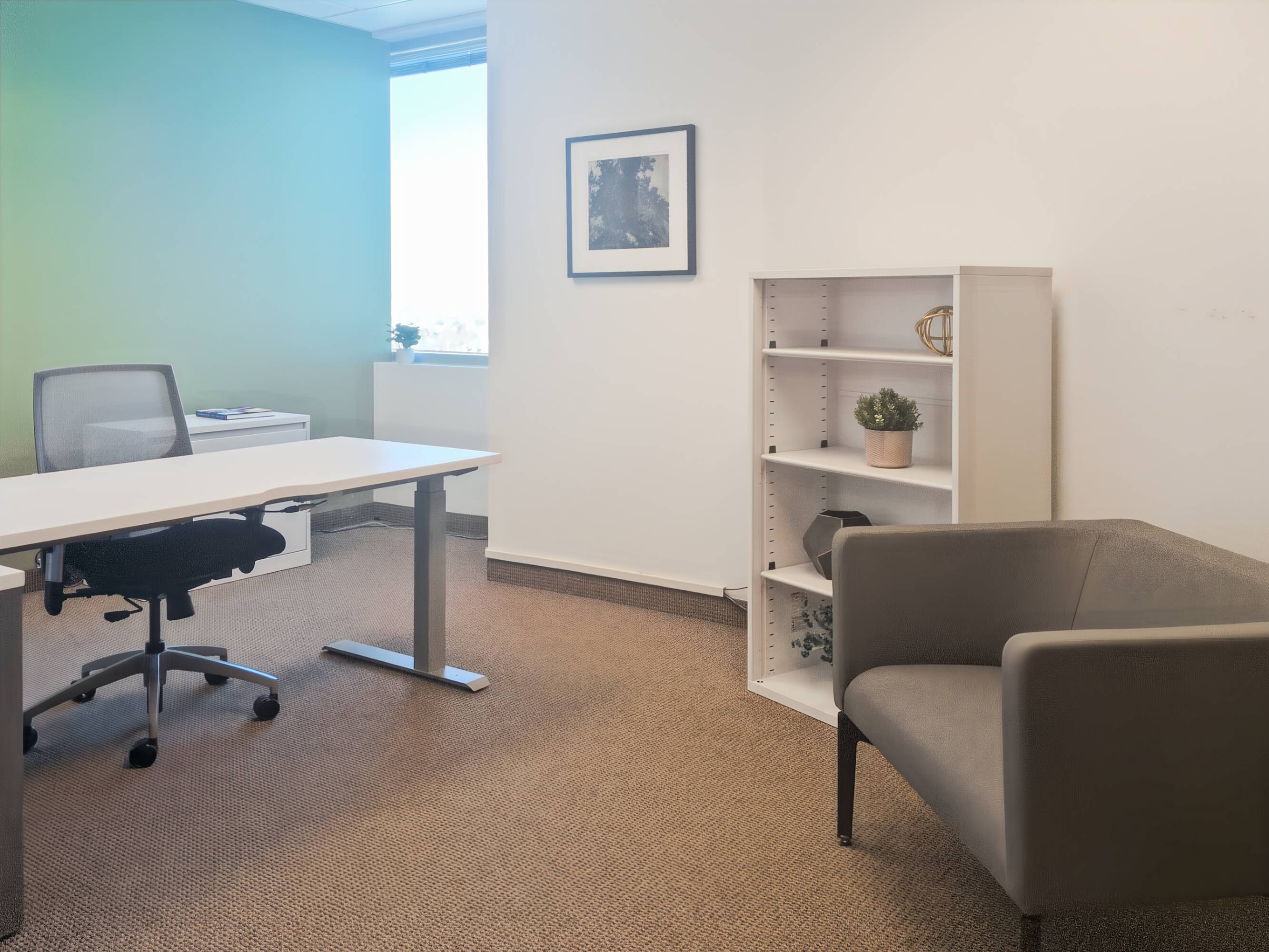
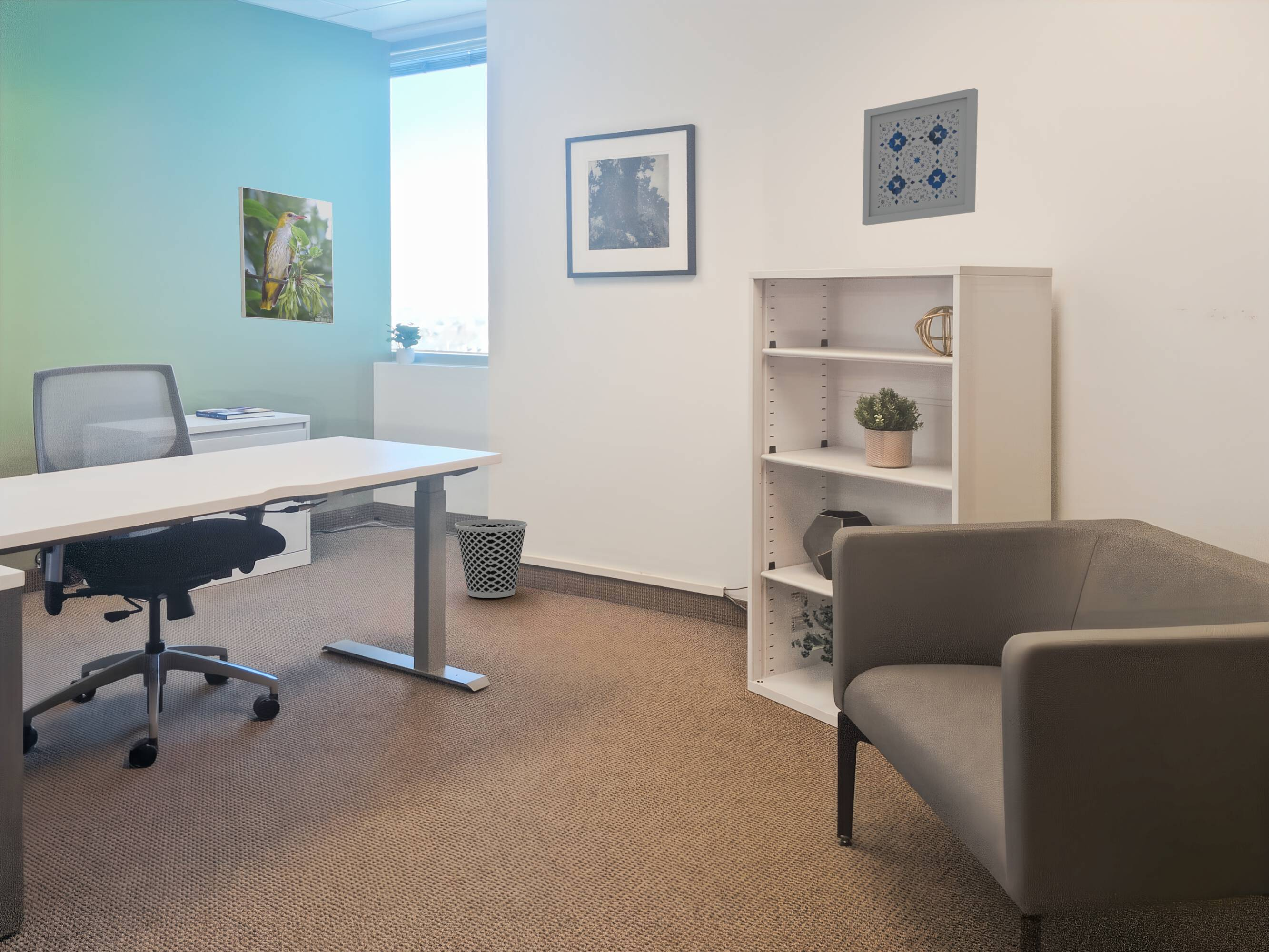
+ wall art [862,88,979,226]
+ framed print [238,186,335,325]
+ wastebasket [454,519,528,598]
